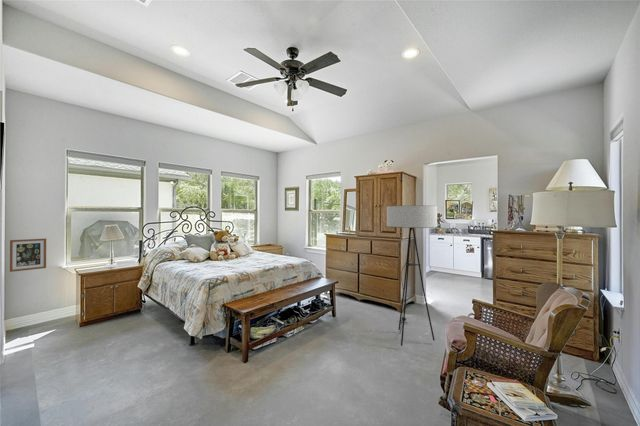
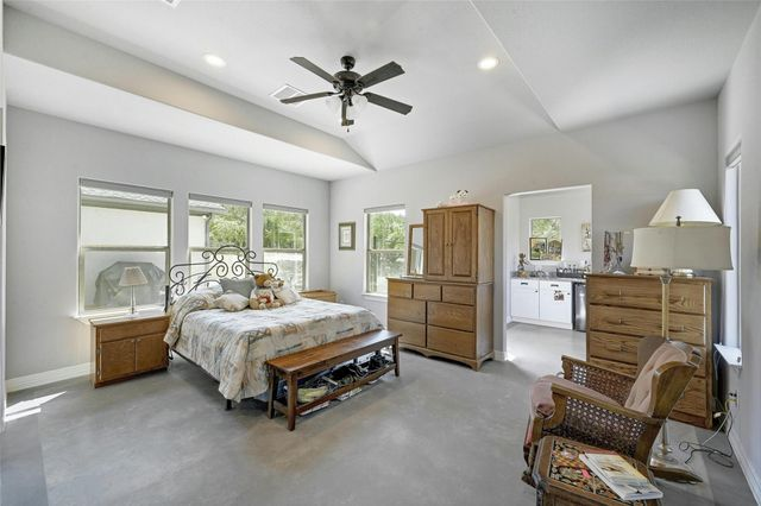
- floor lamp [386,205,438,347]
- wall art [9,238,47,273]
